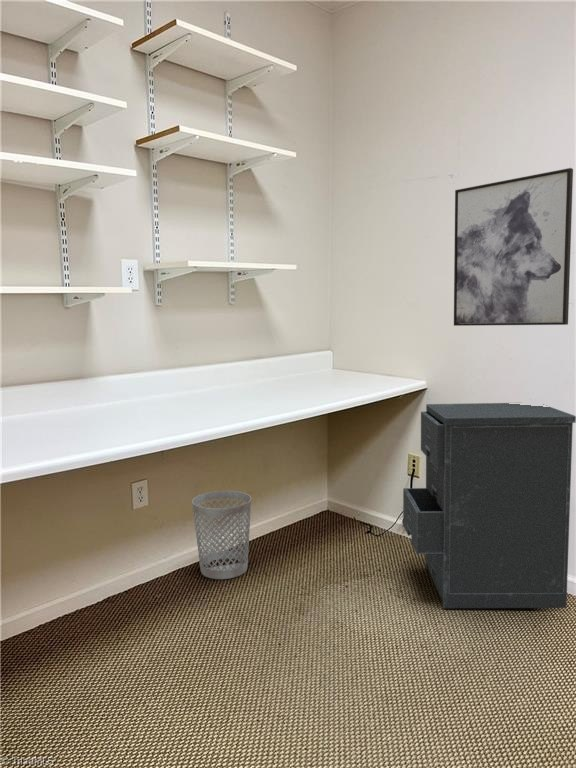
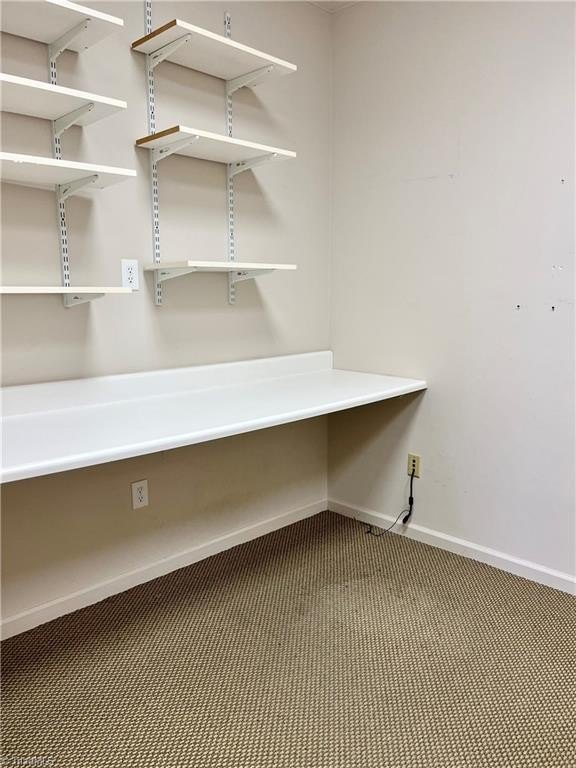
- wastebasket [191,490,252,580]
- filing cabinet [402,402,576,609]
- wall art [453,167,574,327]
